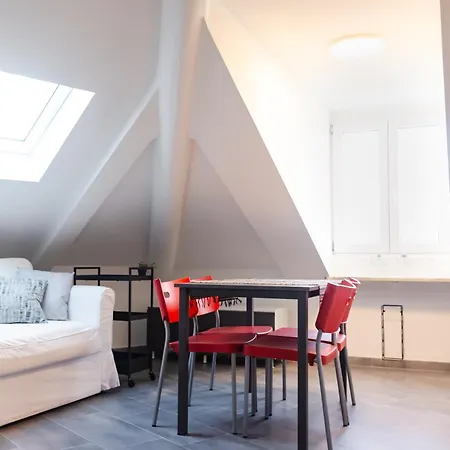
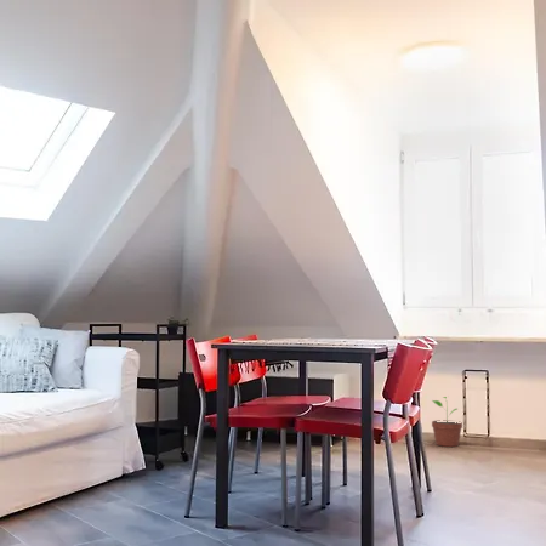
+ potted plant [431,396,463,448]
